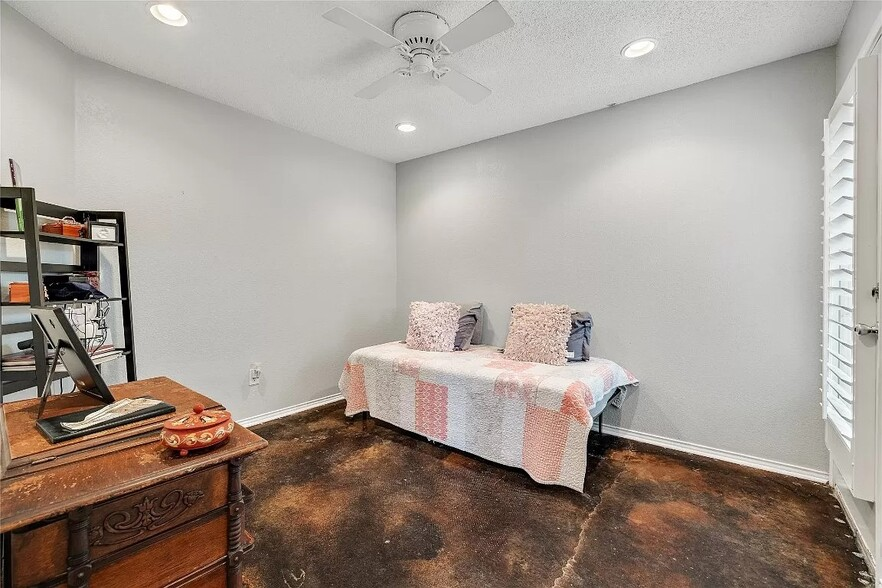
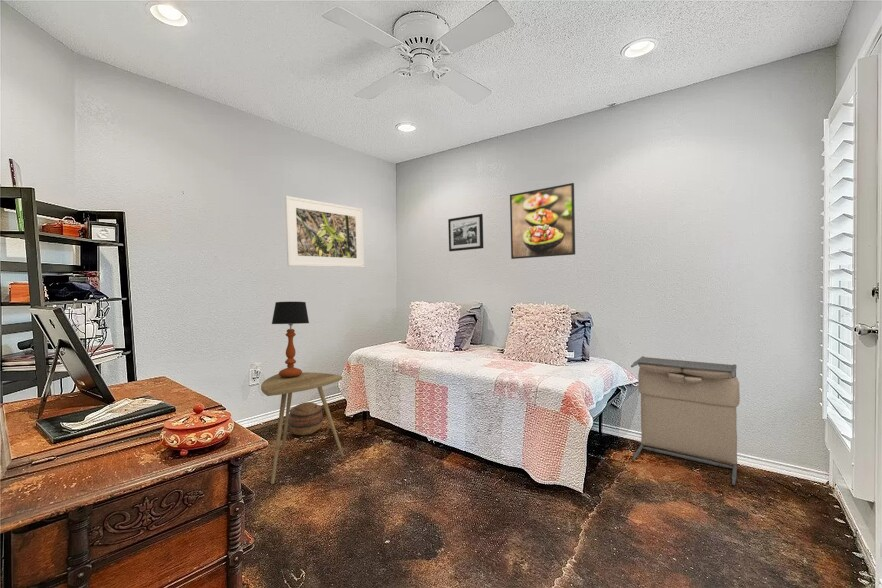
+ basket [288,401,324,436]
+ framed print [509,182,576,260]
+ laundry hamper [630,355,741,486]
+ table lamp [271,301,310,377]
+ side table [260,372,345,485]
+ picture frame [447,213,484,252]
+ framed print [284,195,365,268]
